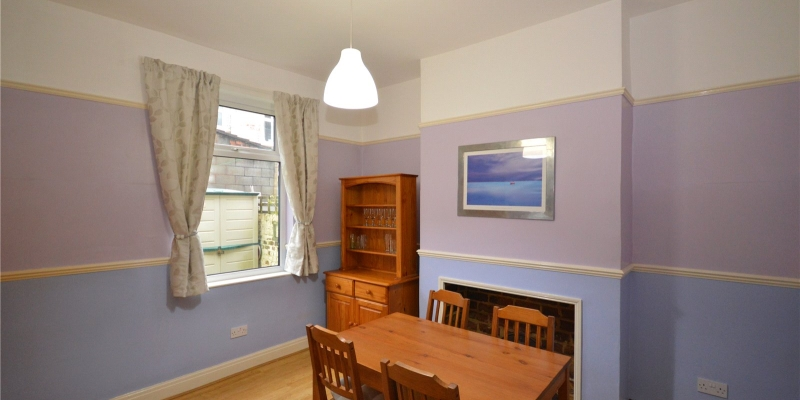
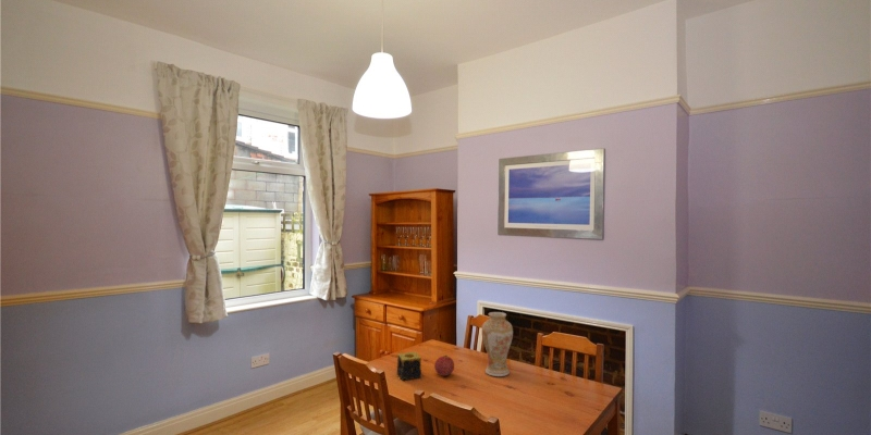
+ fruit [433,355,455,377]
+ candle [396,351,422,381]
+ vase [480,311,514,377]
